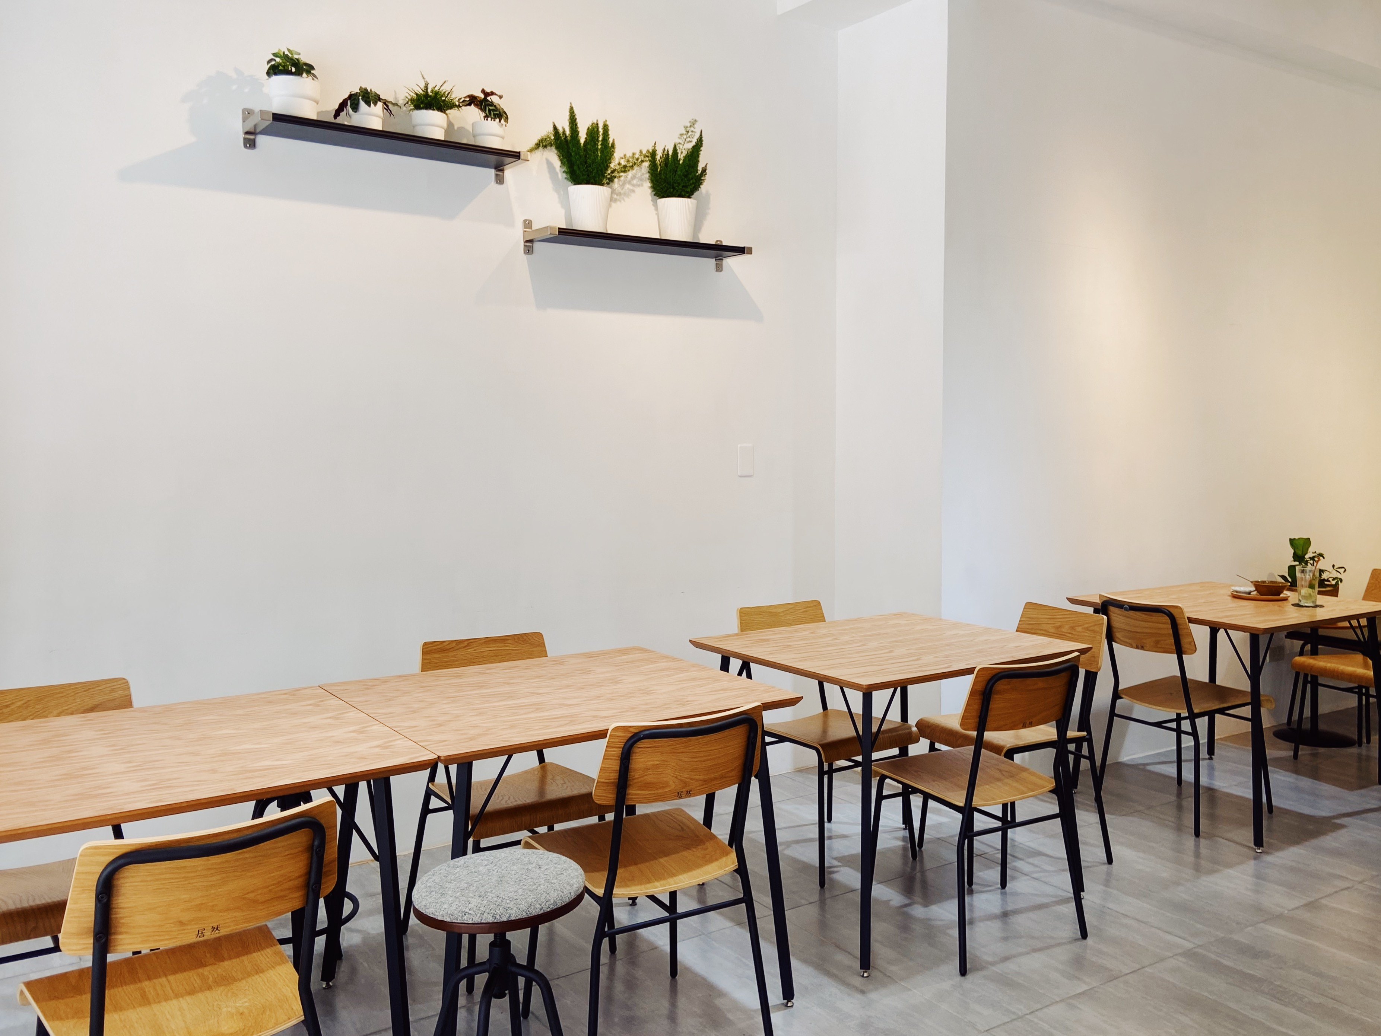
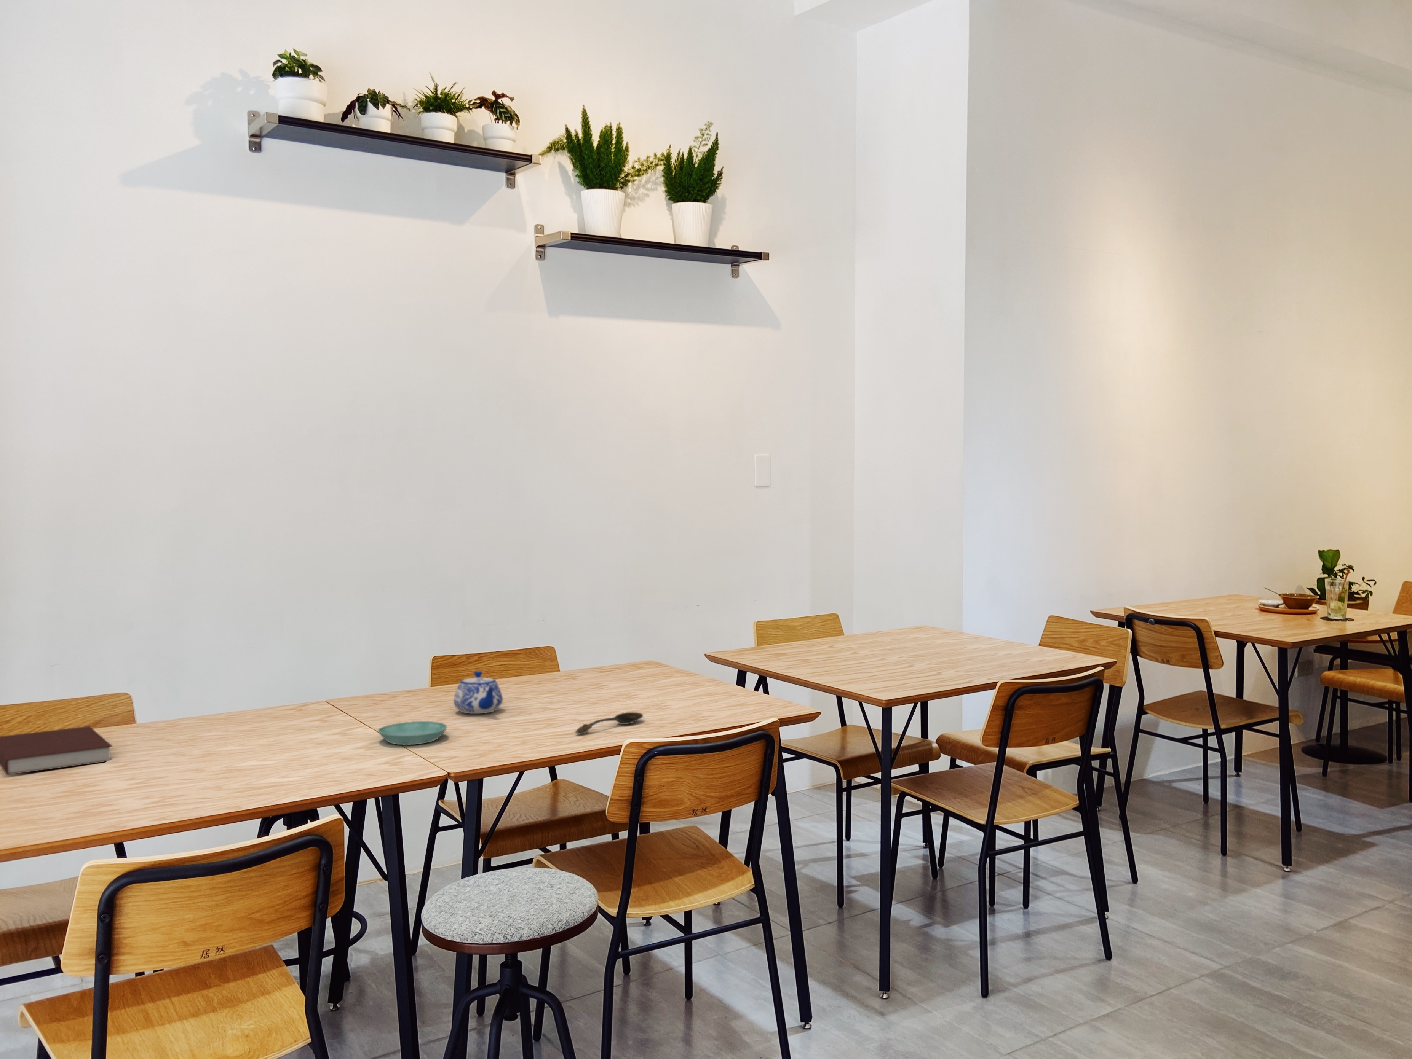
+ teapot [453,671,503,714]
+ notebook [0,725,113,775]
+ spoon [574,712,643,734]
+ saucer [377,721,447,745]
